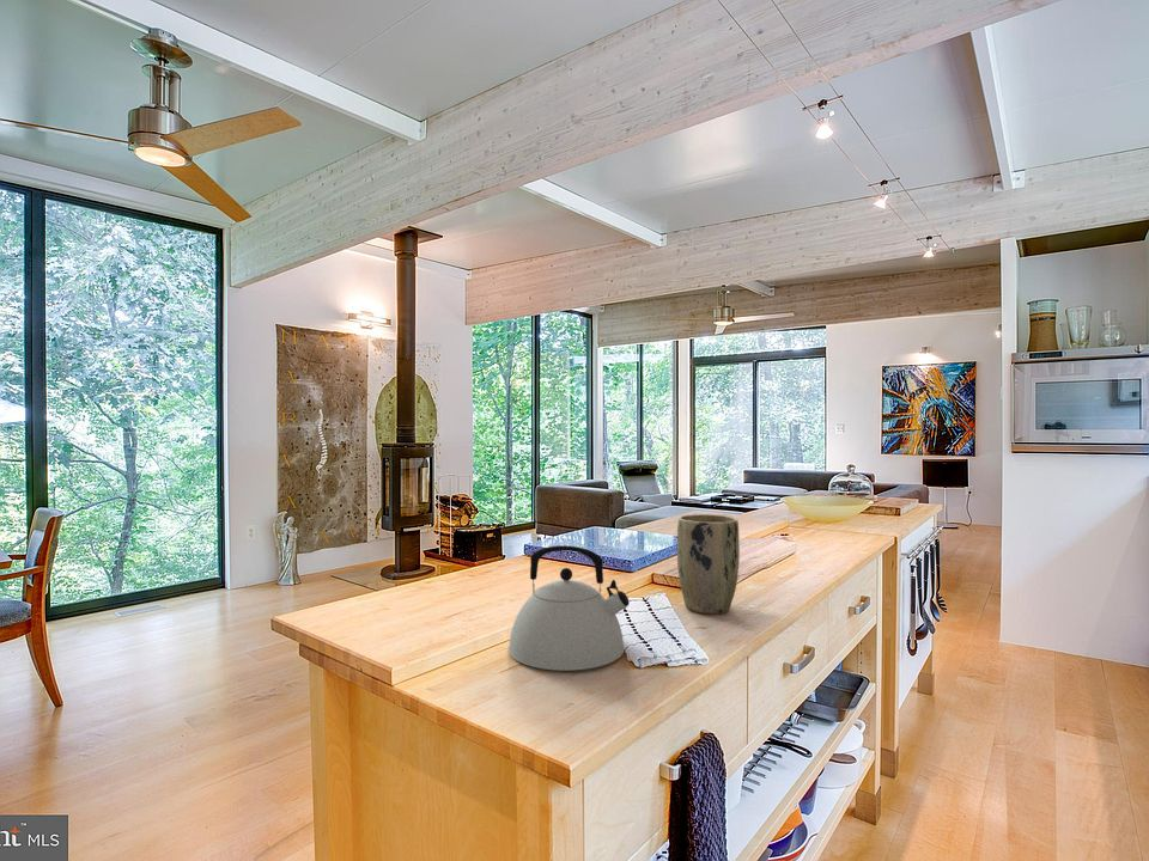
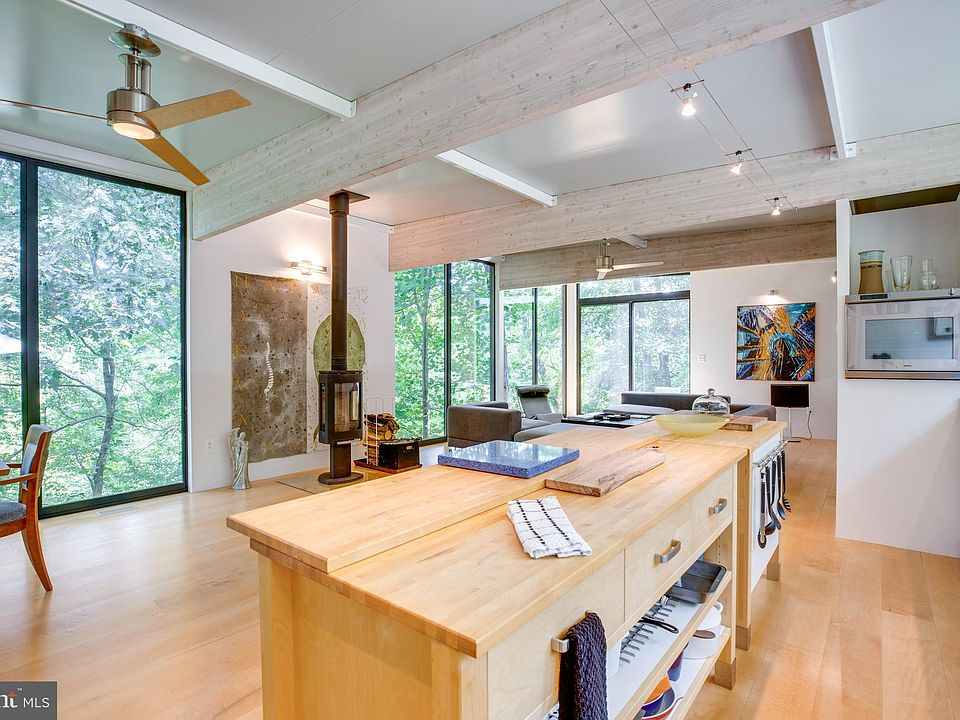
- kettle [507,544,631,672]
- plant pot [676,513,741,615]
